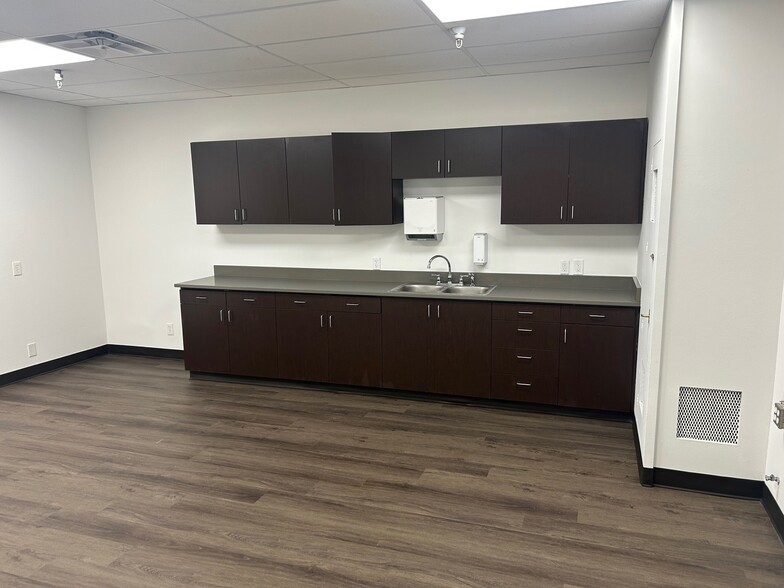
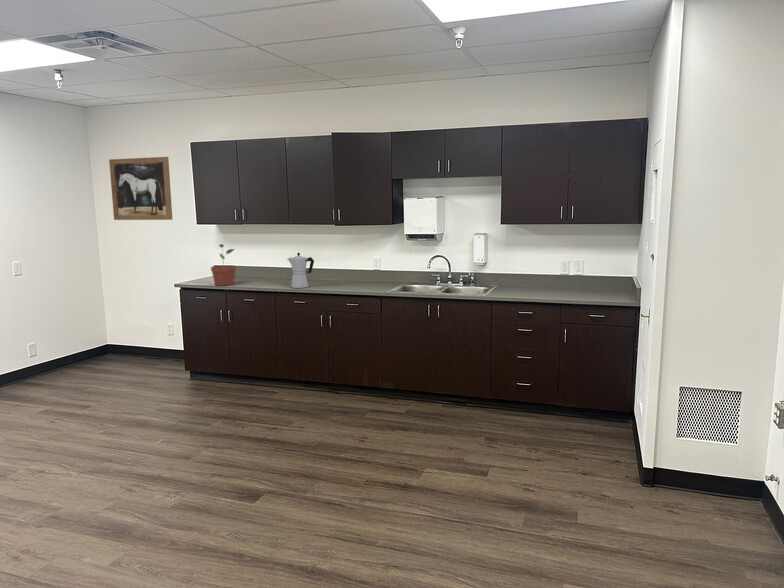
+ potted plant [210,243,237,287]
+ wall art [108,156,174,221]
+ moka pot [286,252,315,289]
